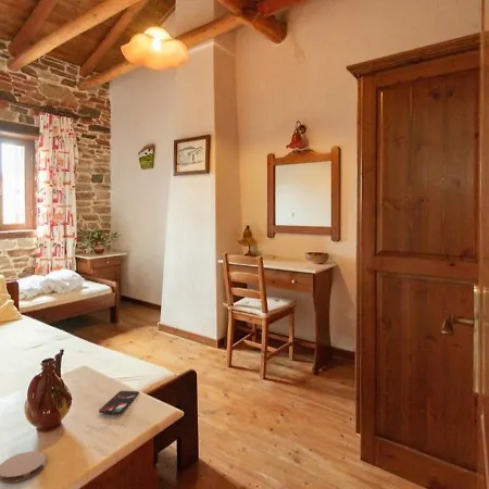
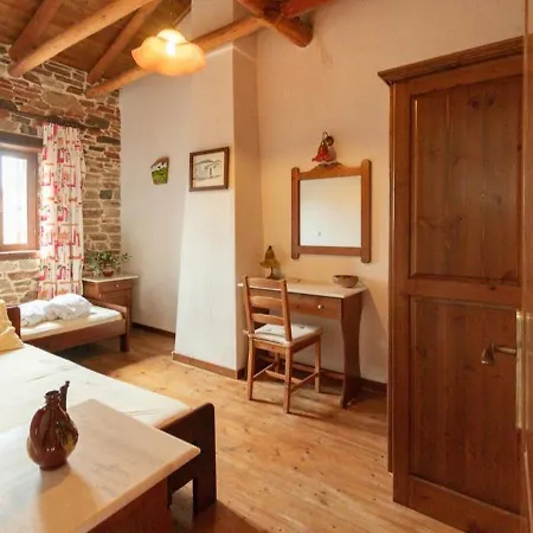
- coaster [0,450,47,484]
- smartphone [98,390,140,415]
